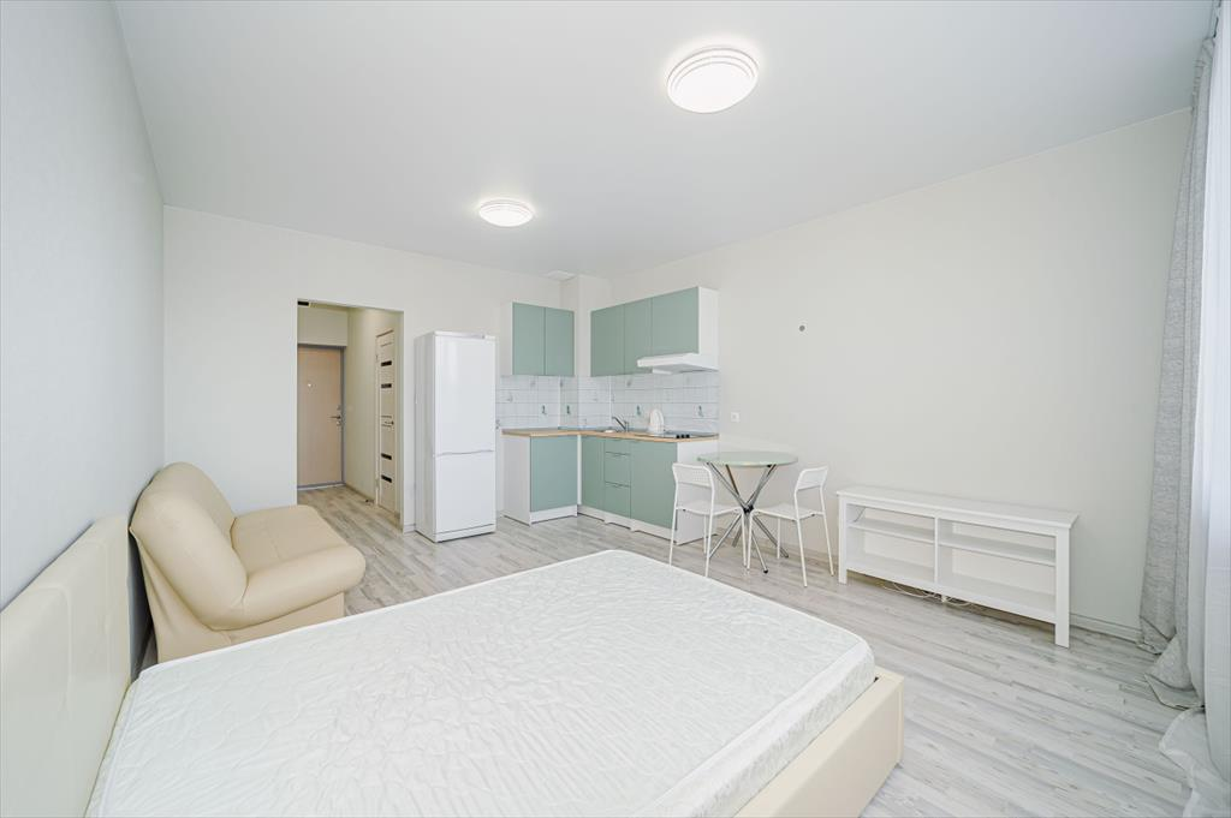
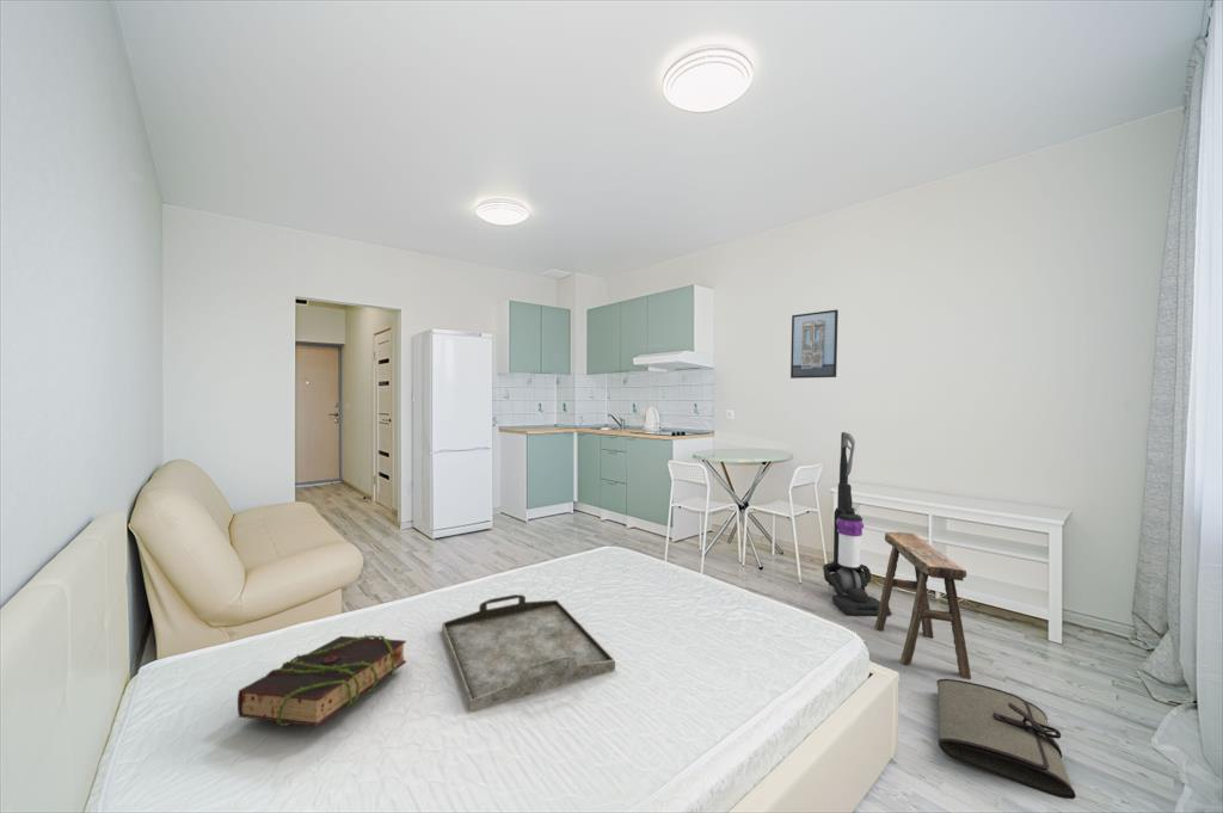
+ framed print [789,308,840,380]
+ tool roll [935,678,1077,800]
+ book [236,633,407,728]
+ serving tray [441,593,616,713]
+ vacuum cleaner [822,431,892,616]
+ stool [874,531,972,679]
